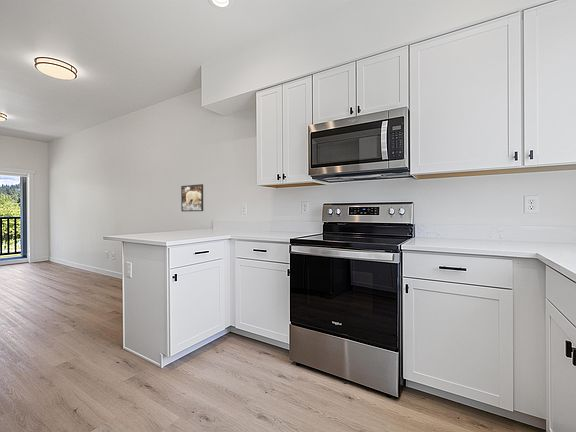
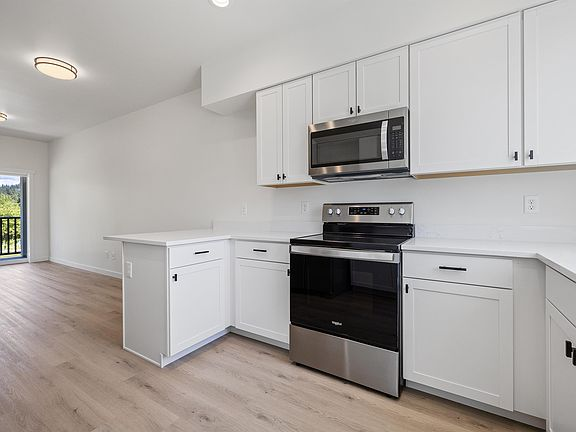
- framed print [180,183,204,212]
